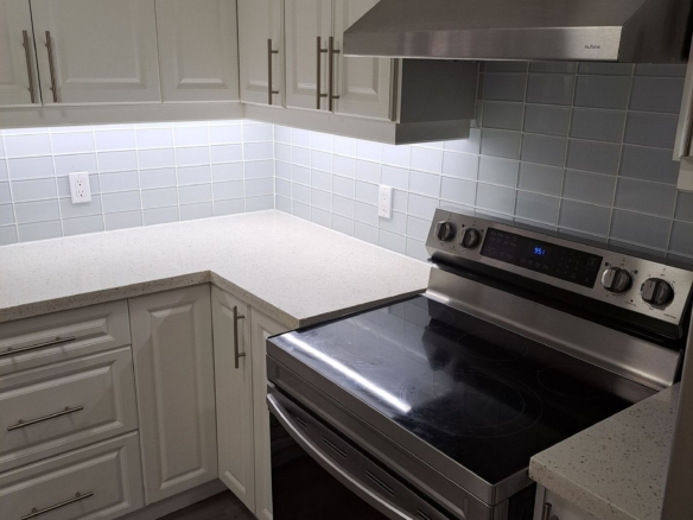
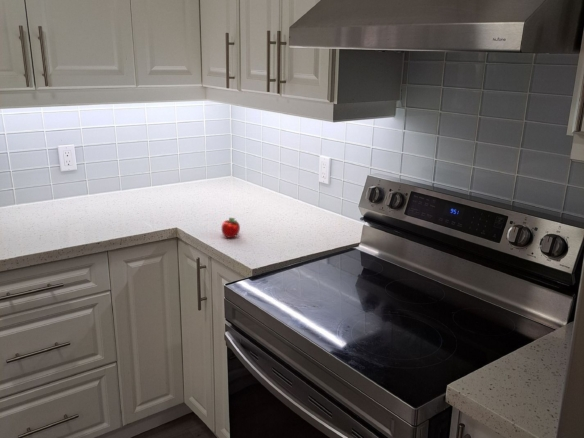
+ apple [221,217,241,239]
